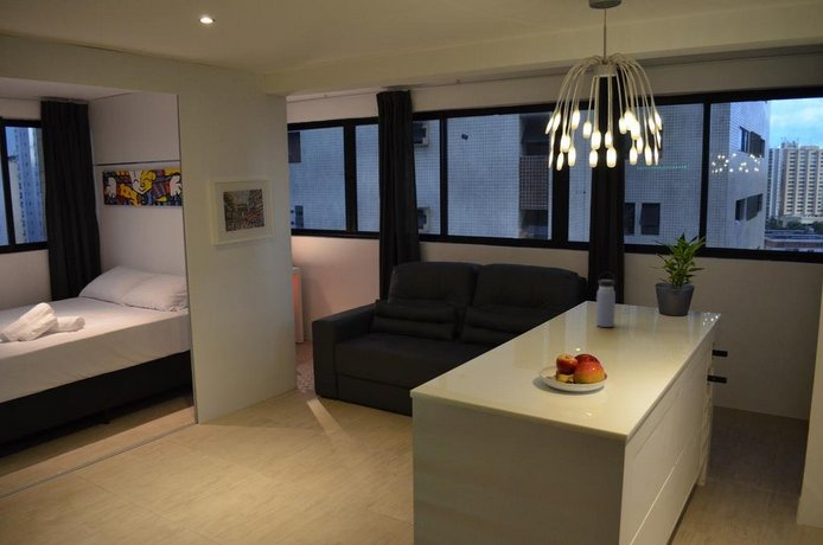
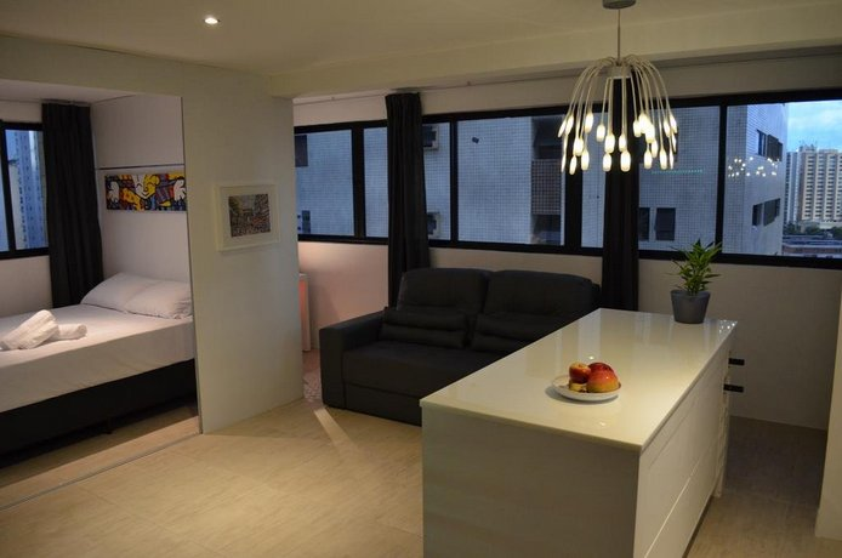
- water bottle [595,271,617,328]
